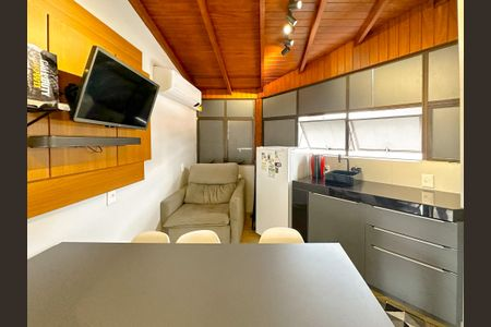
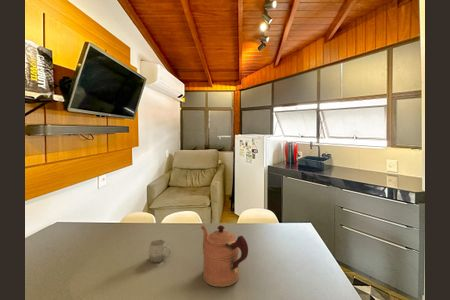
+ coffeepot [200,224,249,288]
+ cup [148,239,172,263]
